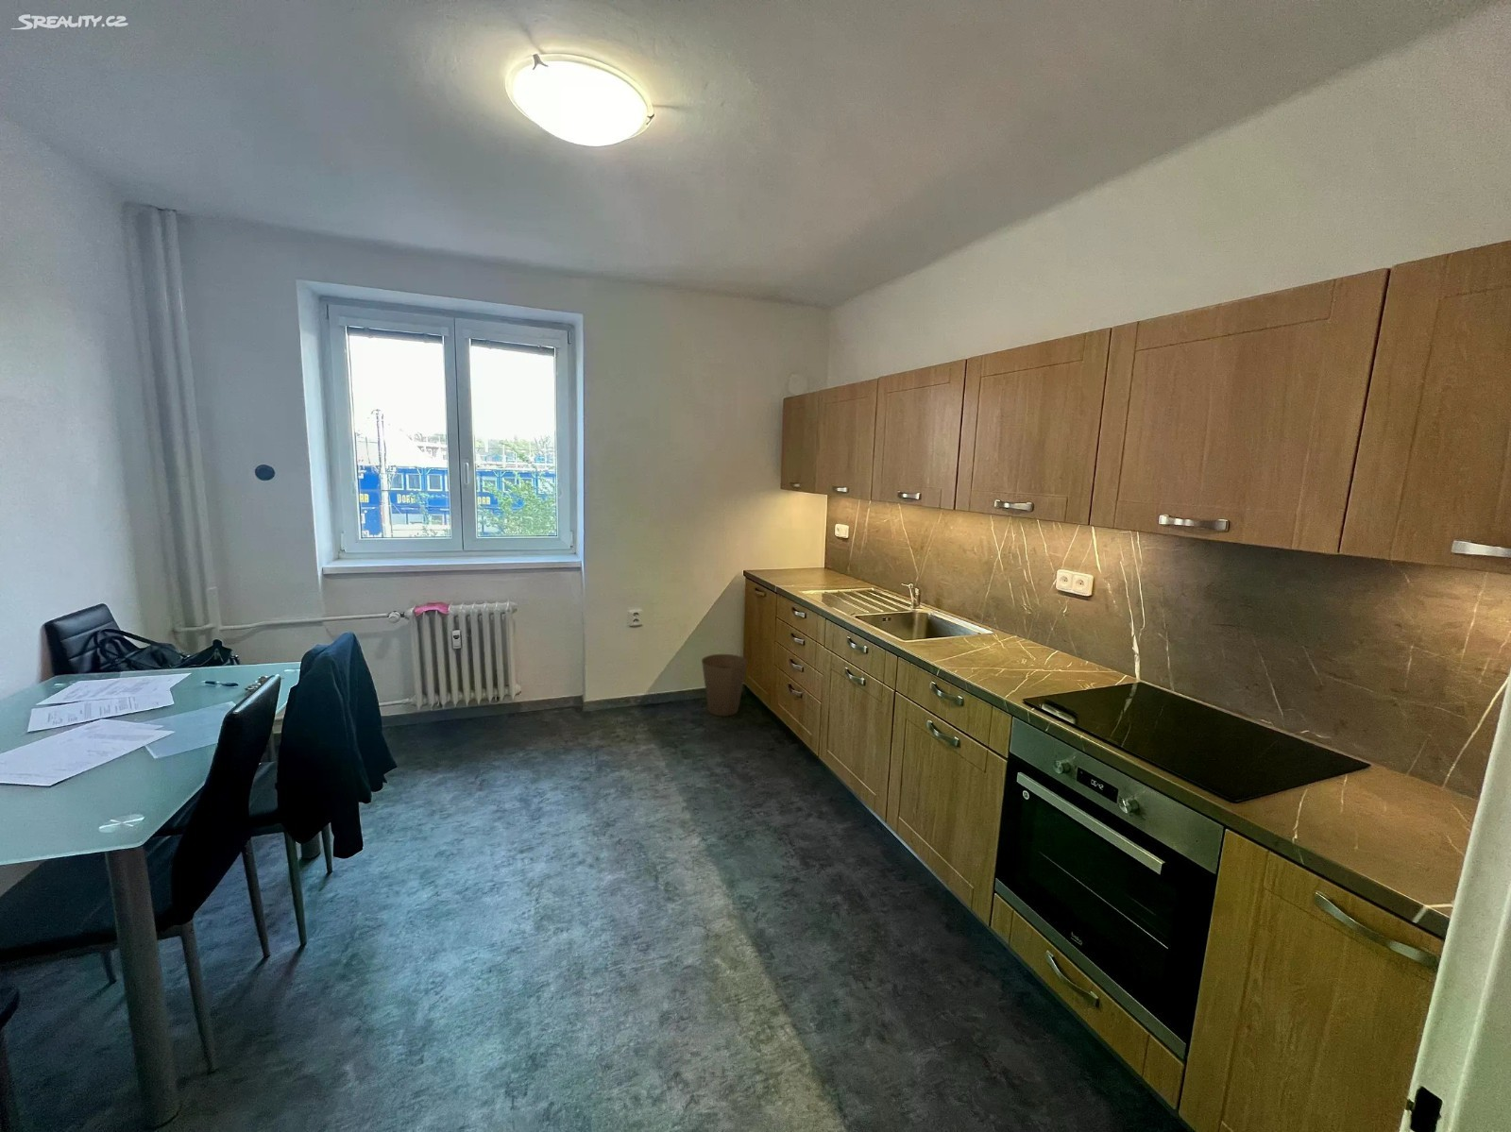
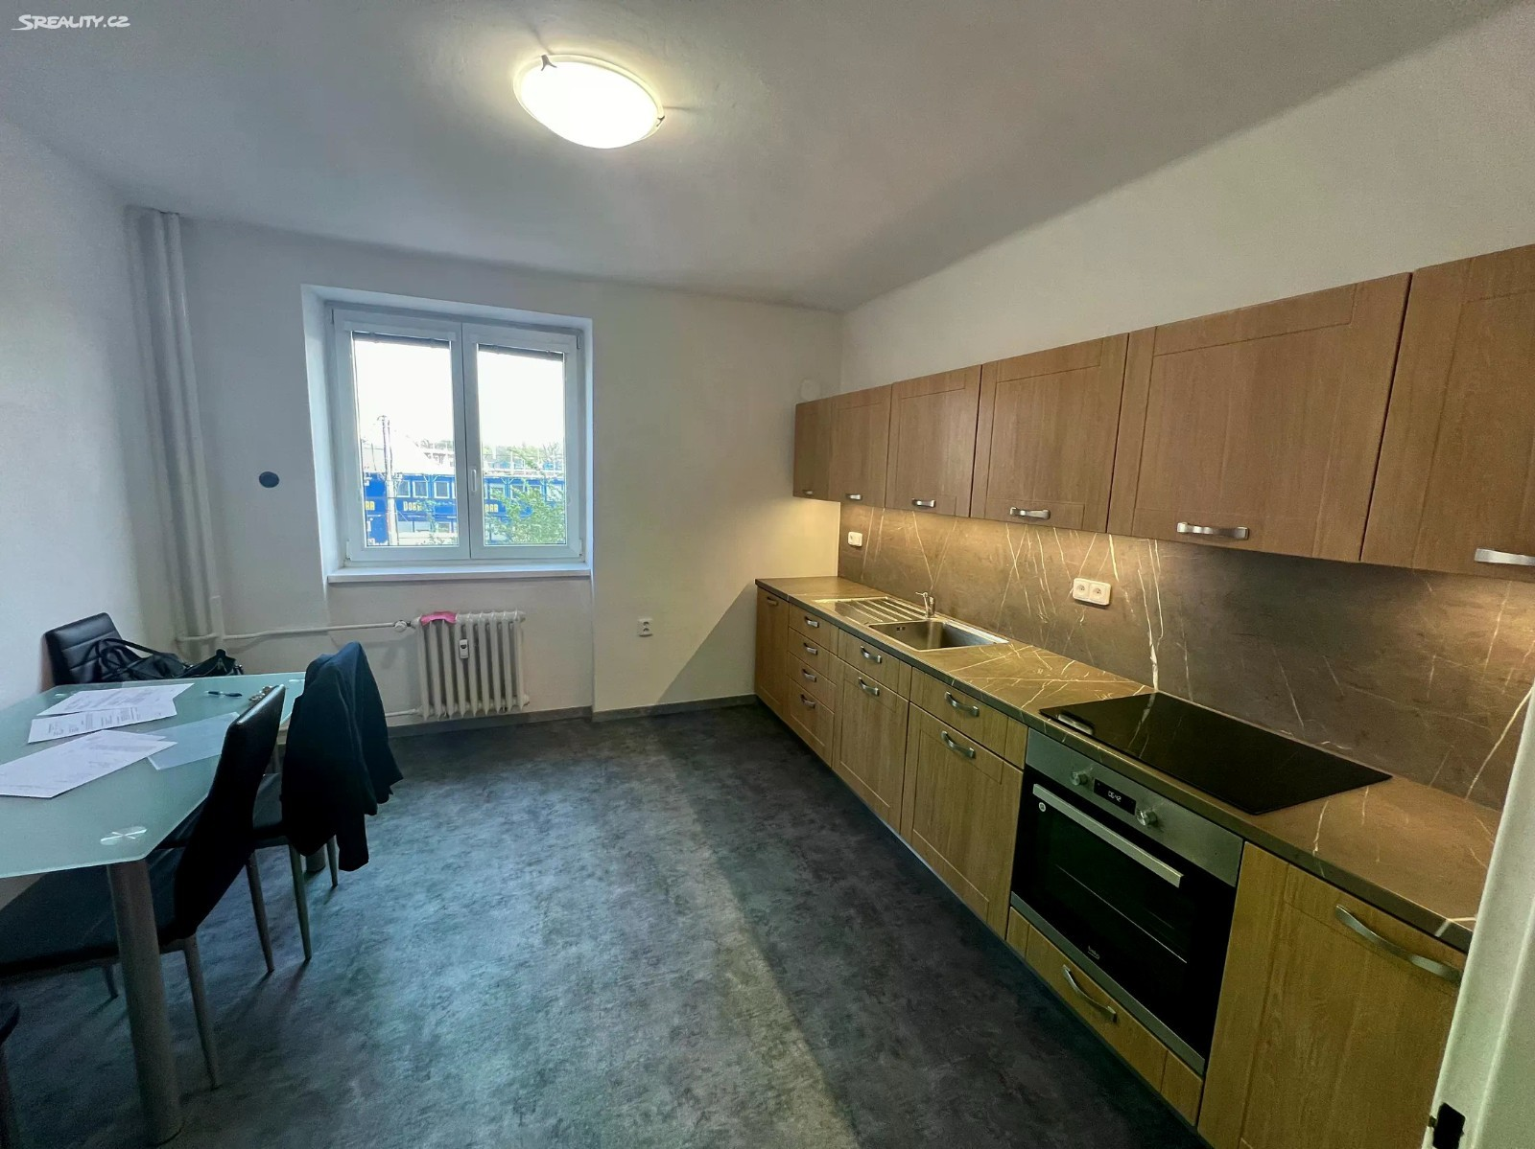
- trash can [700,653,748,717]
